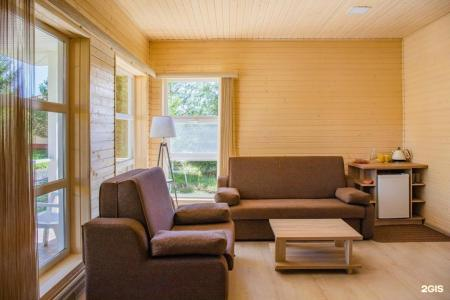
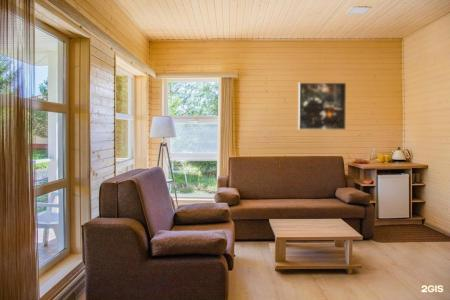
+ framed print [297,82,347,131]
